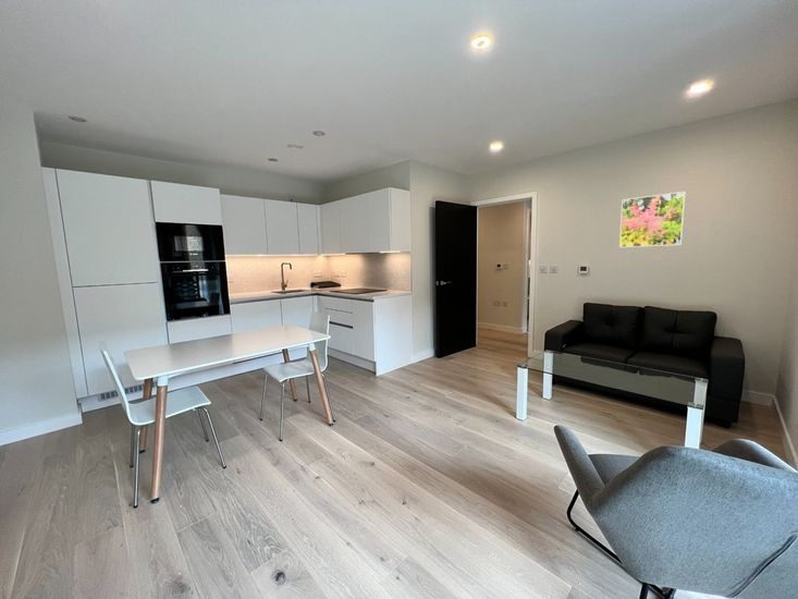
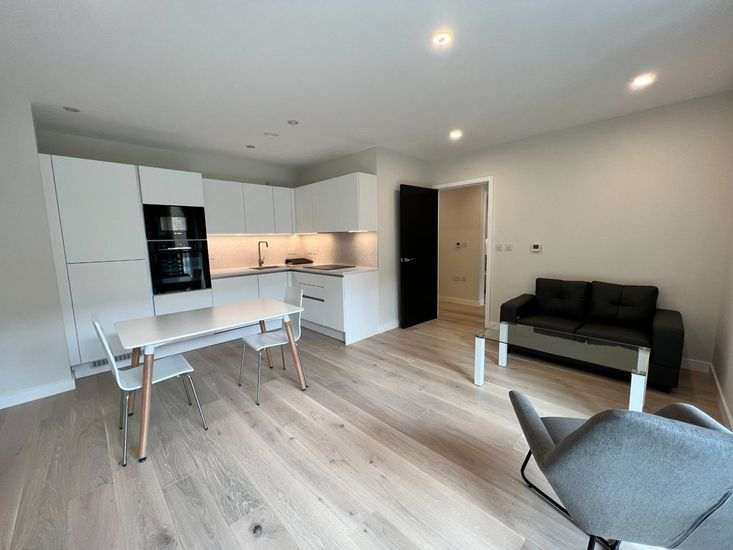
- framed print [618,191,686,248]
